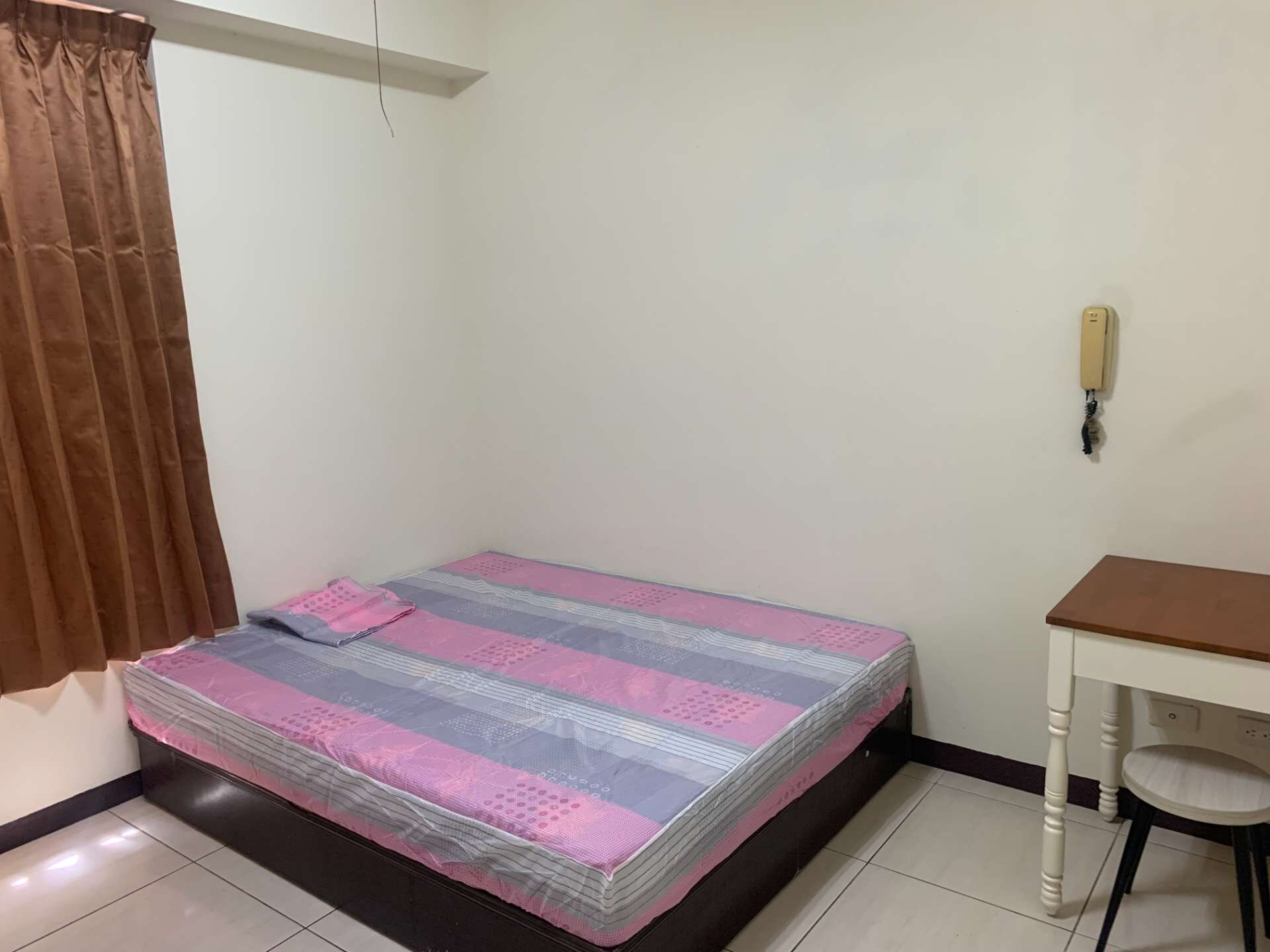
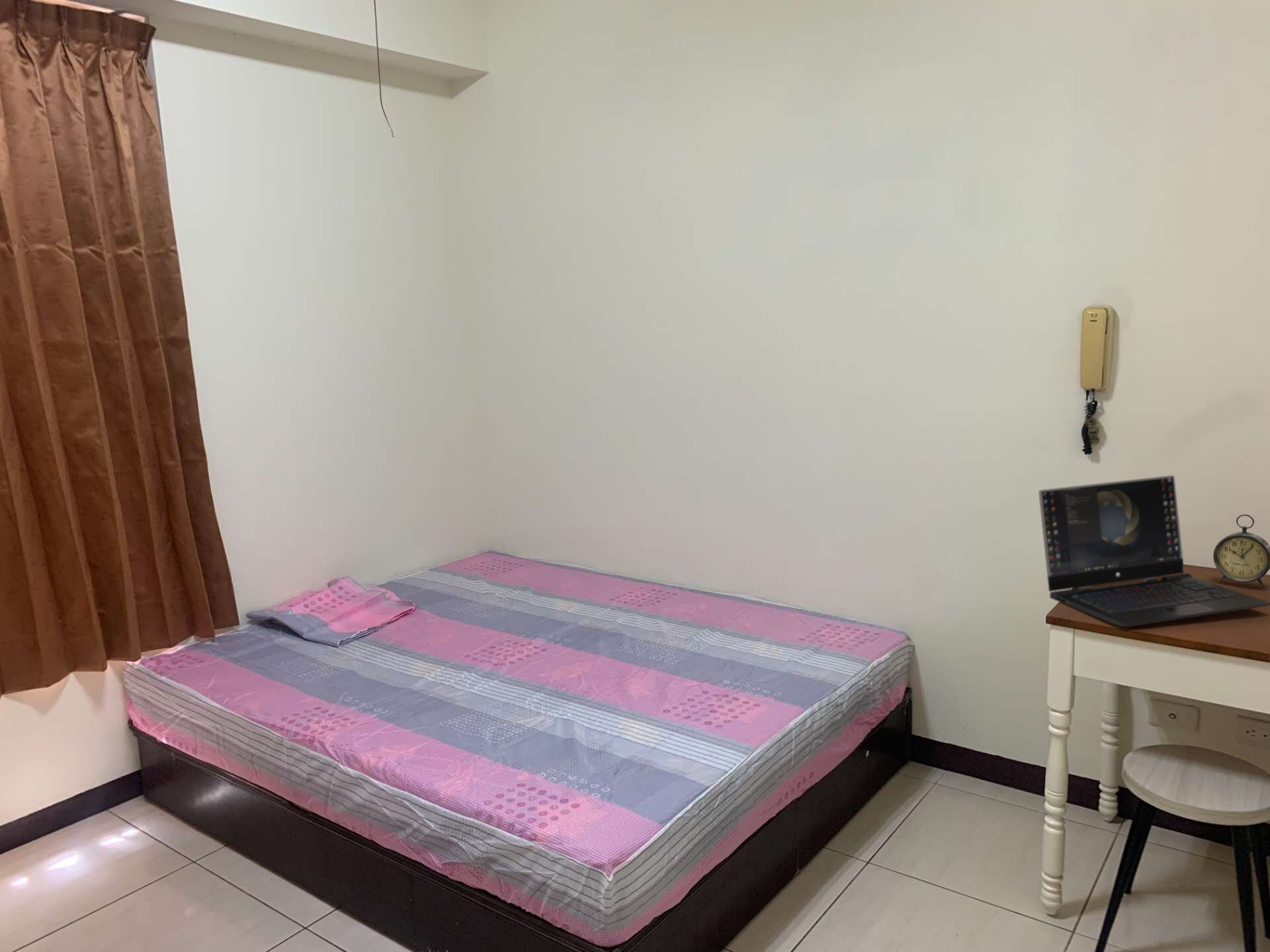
+ alarm clock [1212,514,1270,588]
+ laptop [1038,475,1270,628]
